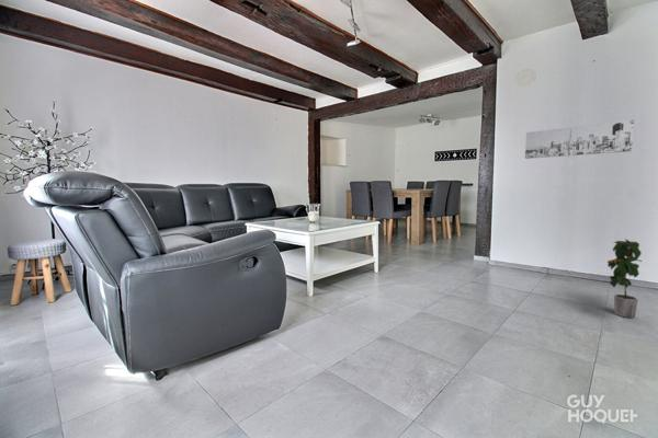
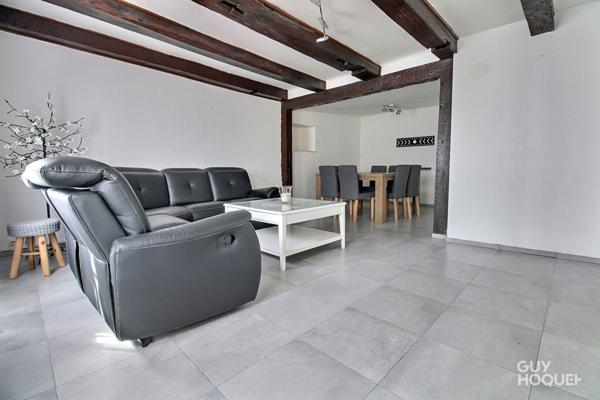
- potted plant [606,238,644,319]
- wall art [524,119,635,160]
